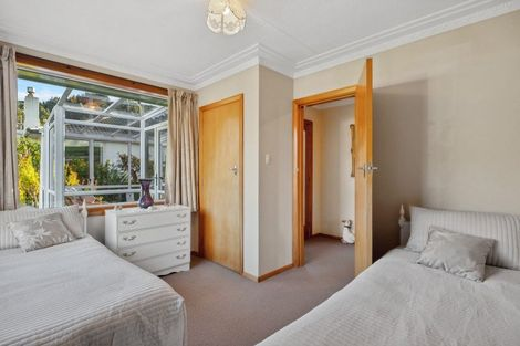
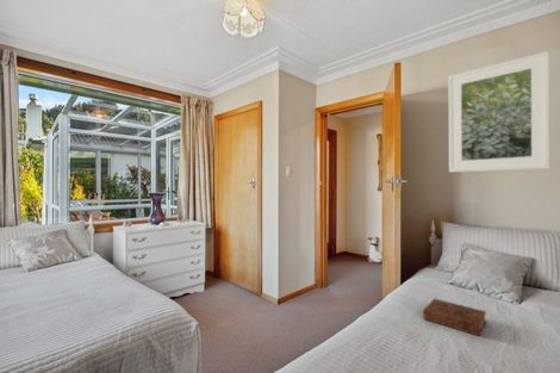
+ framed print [447,50,550,174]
+ book [423,297,487,337]
